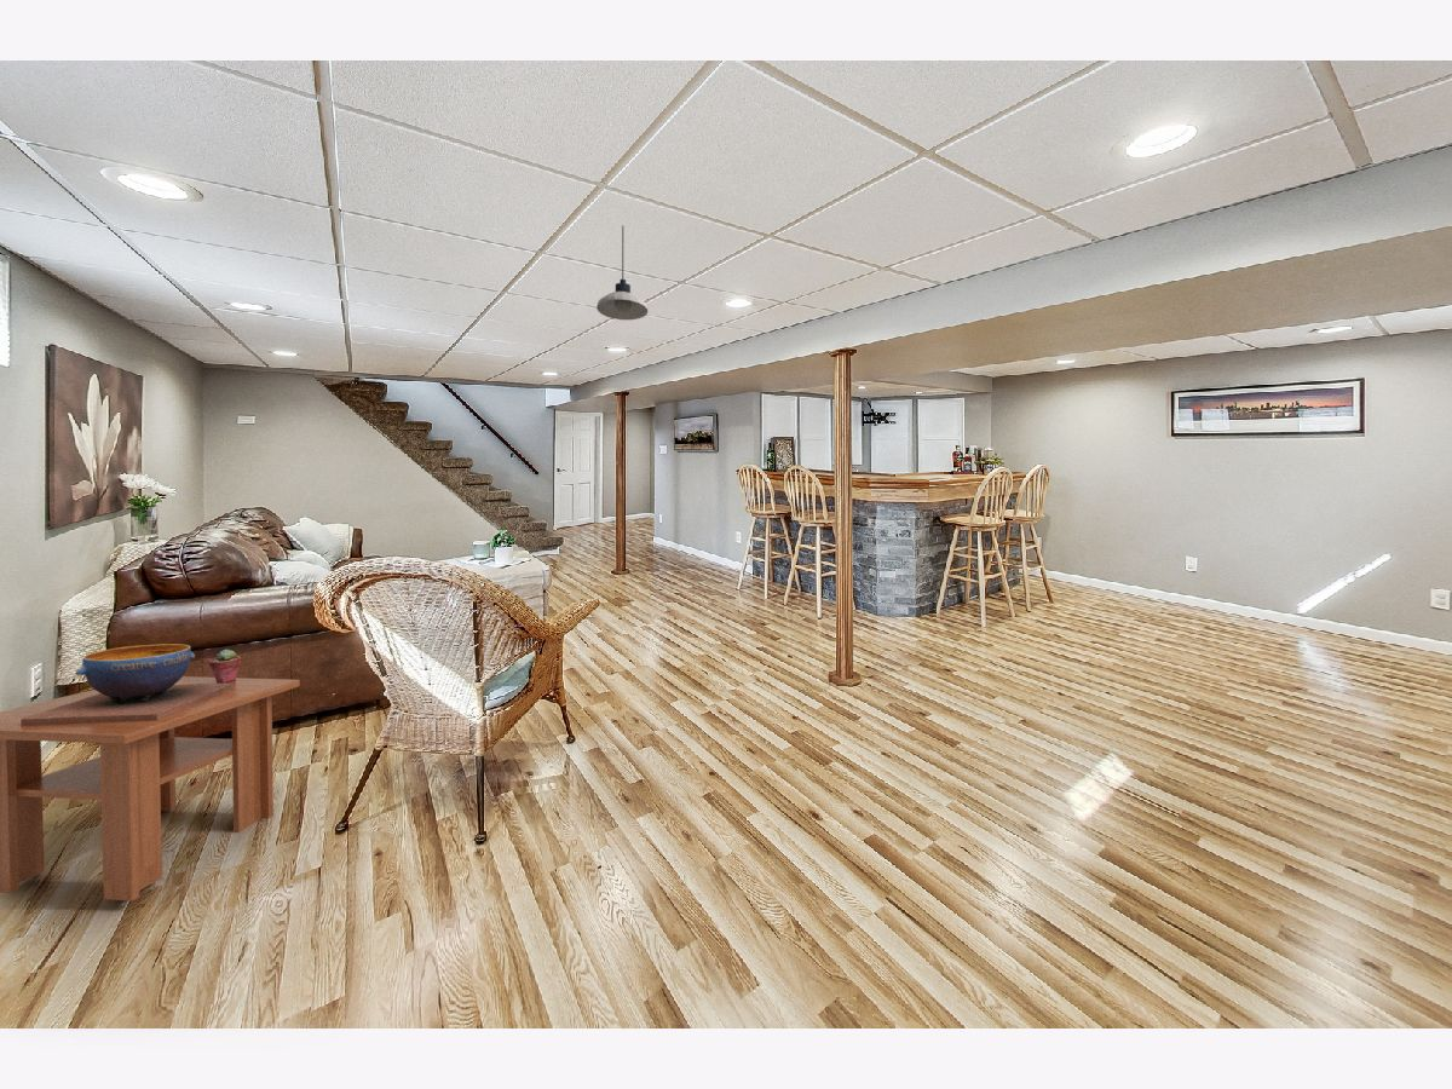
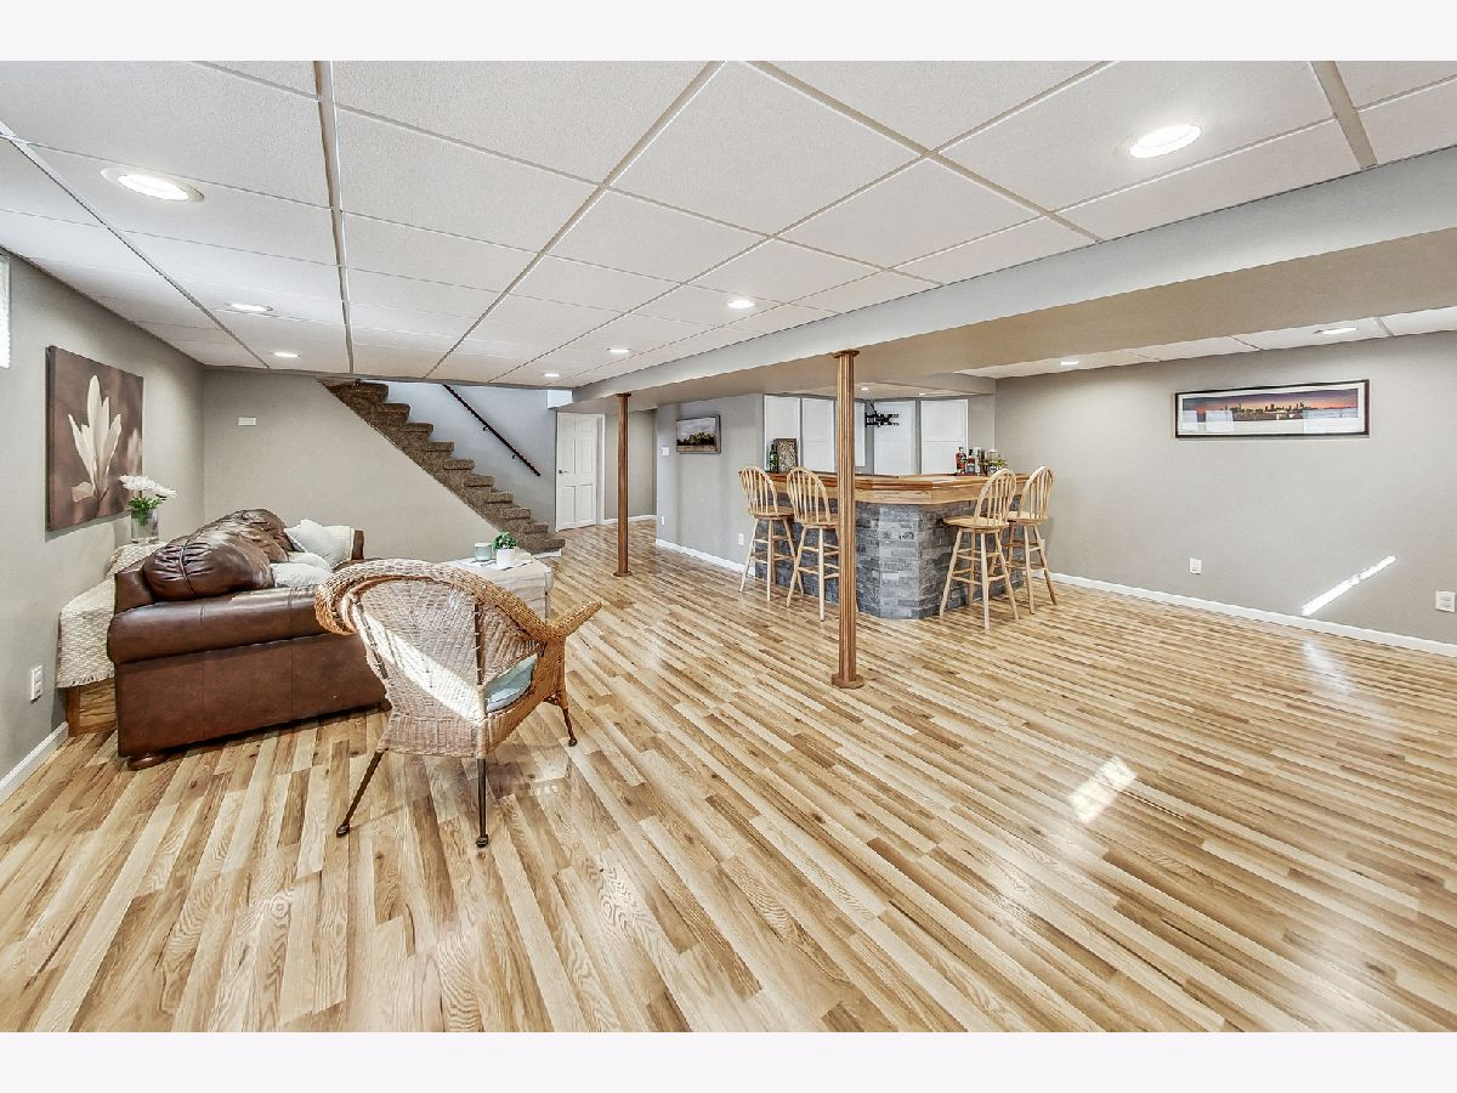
- coffee table [0,675,301,901]
- decorative bowl [21,643,235,726]
- pendant light [595,225,650,321]
- potted succulent [207,649,242,684]
